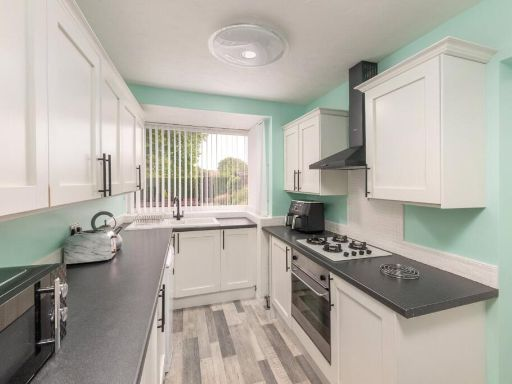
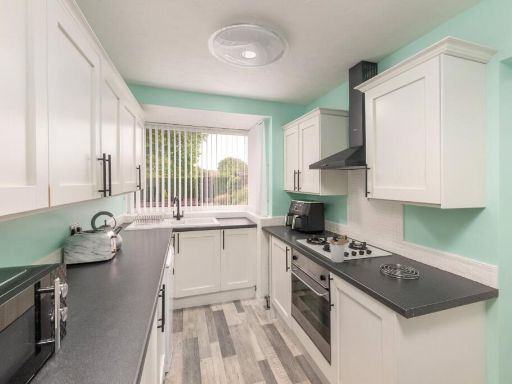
+ utensil holder [328,234,350,264]
